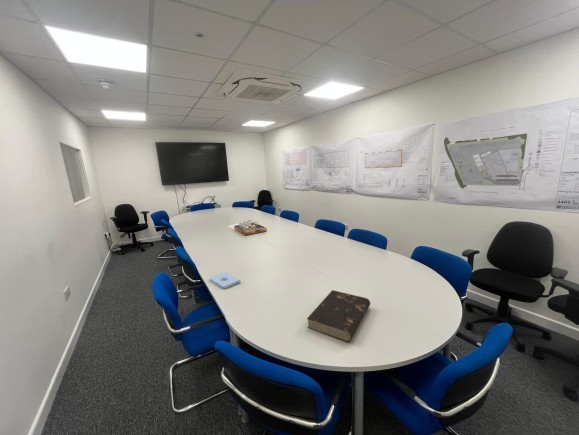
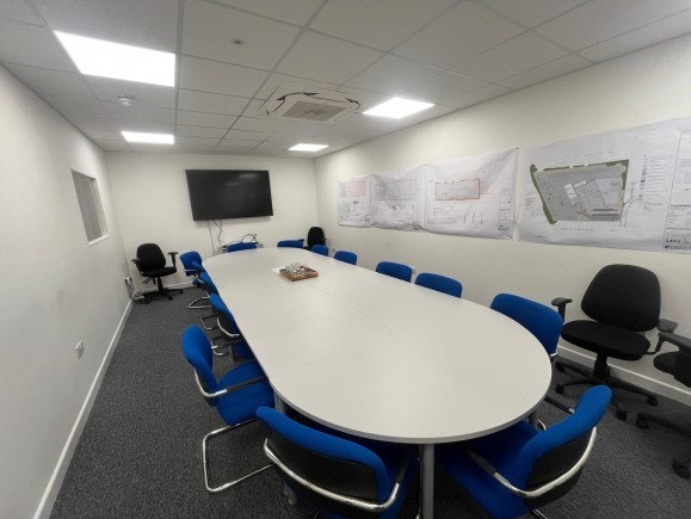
- notepad [208,271,241,290]
- book [306,289,371,343]
